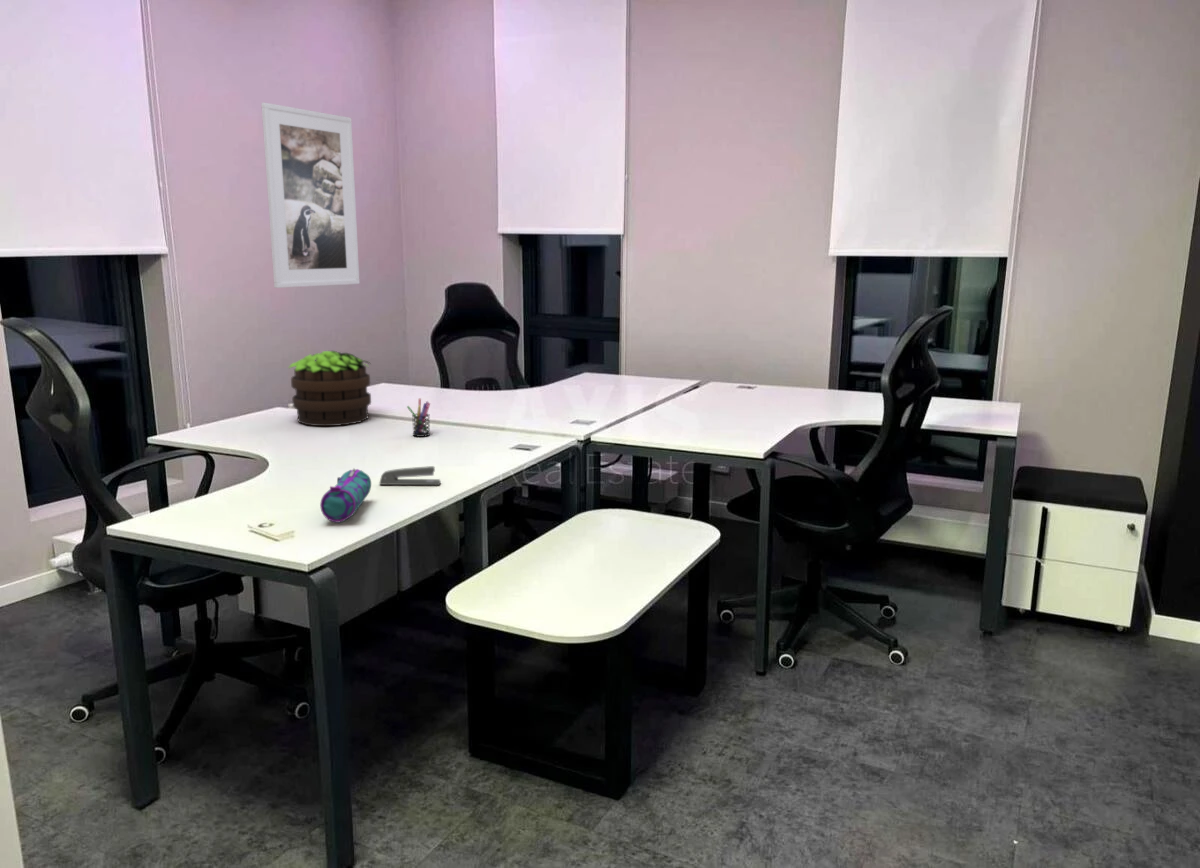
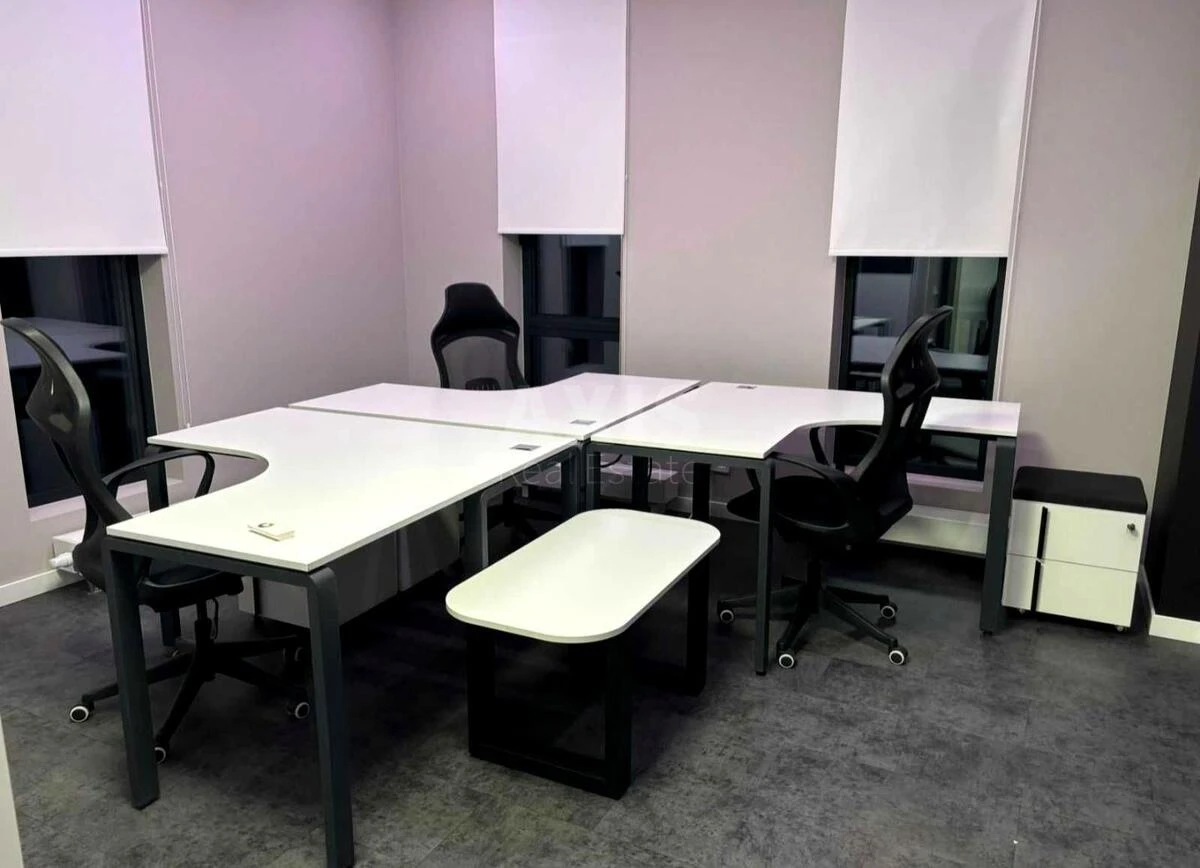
- stapler [378,465,442,486]
- potted plant [287,350,372,427]
- pen holder [406,398,431,438]
- pencil case [319,467,372,524]
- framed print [260,102,361,289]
